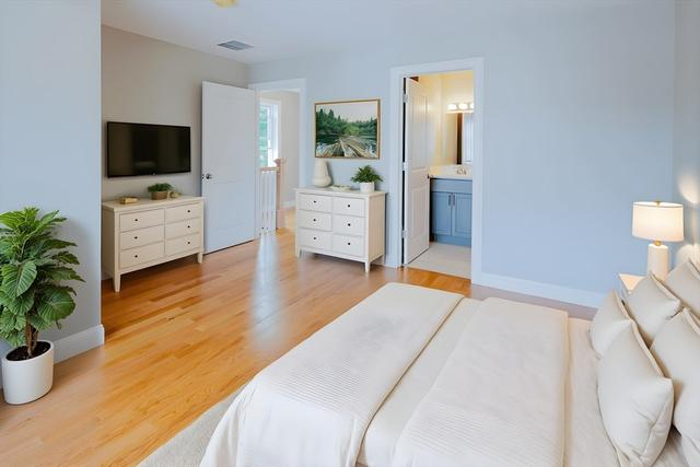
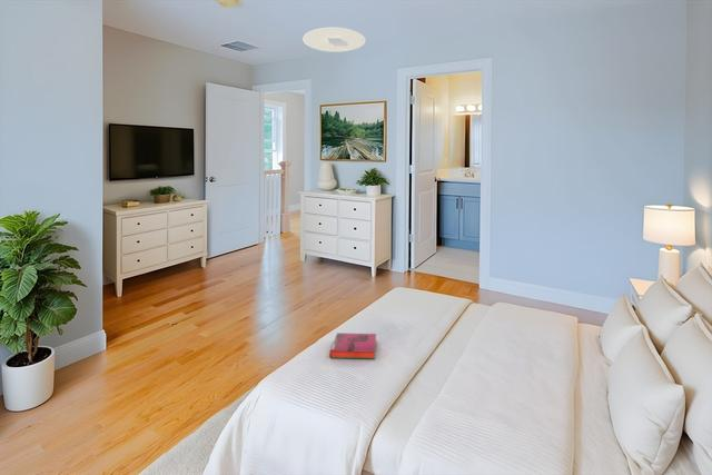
+ ceiling light [301,27,366,53]
+ hardback book [328,331,377,360]
